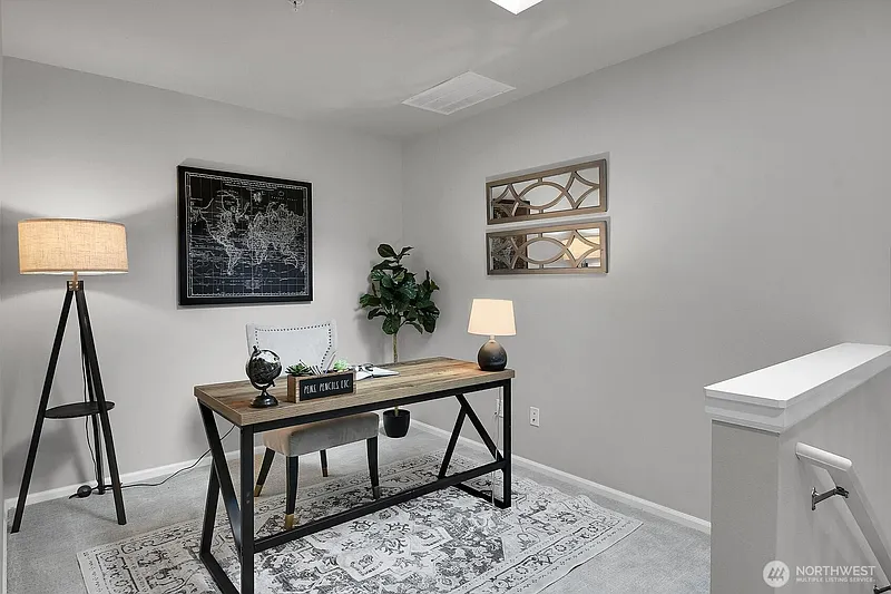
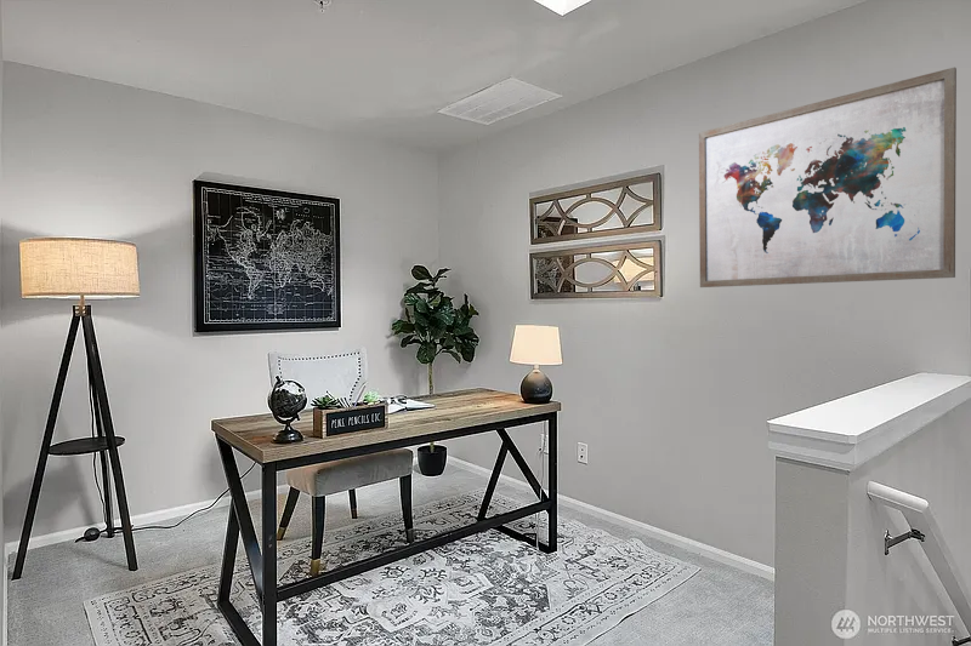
+ wall art [698,67,958,288]
